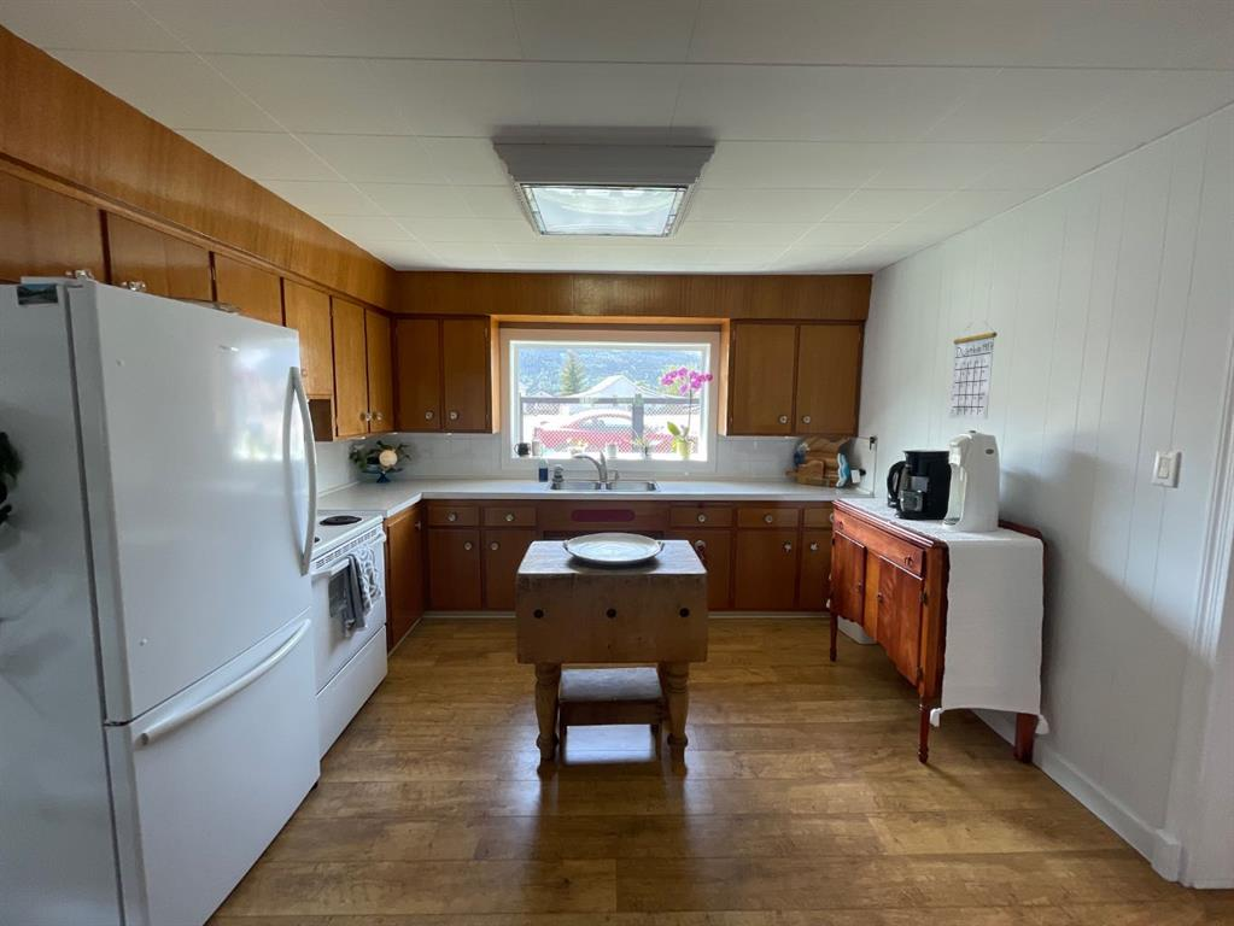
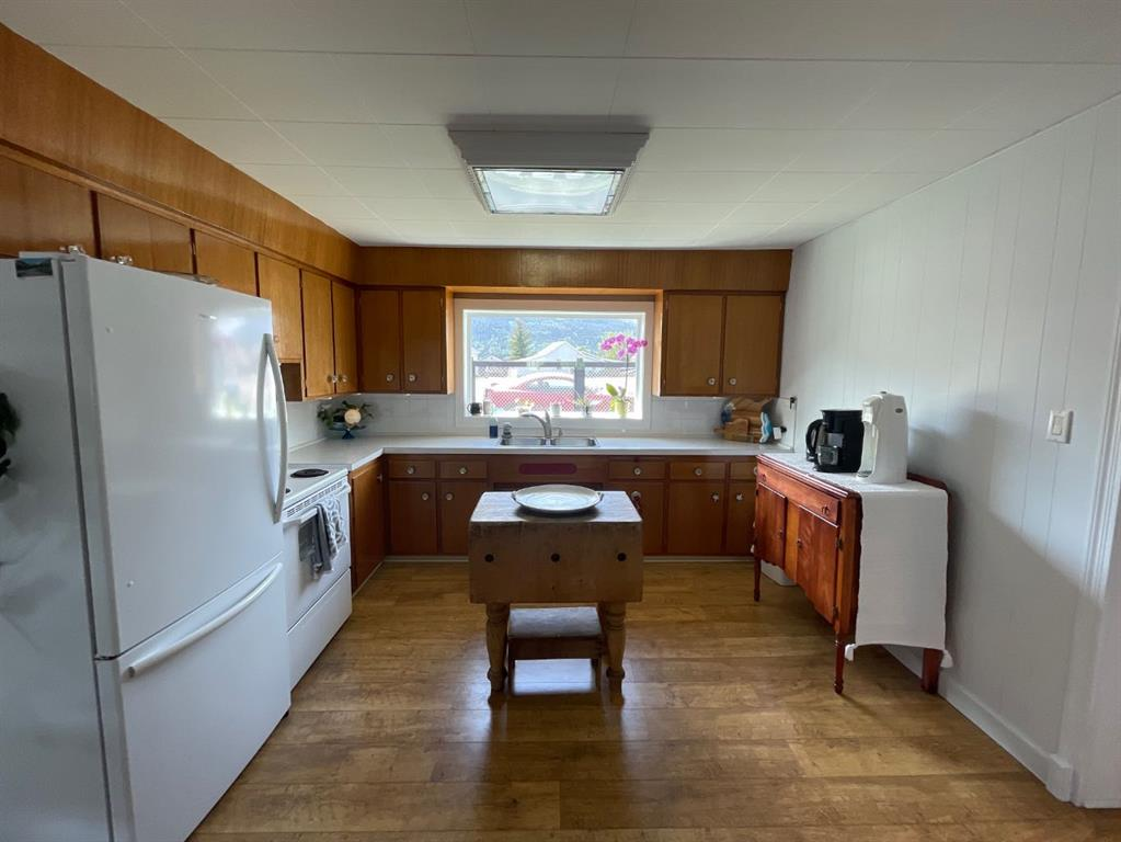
- calendar [948,322,998,421]
